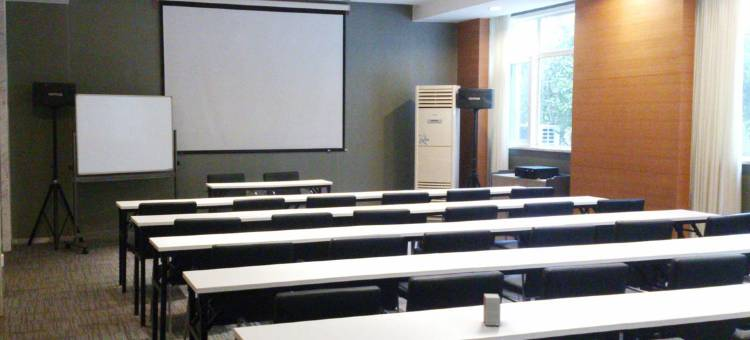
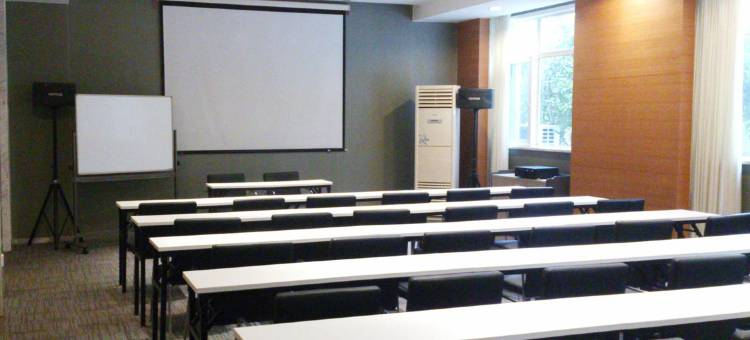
- small box [483,293,501,326]
